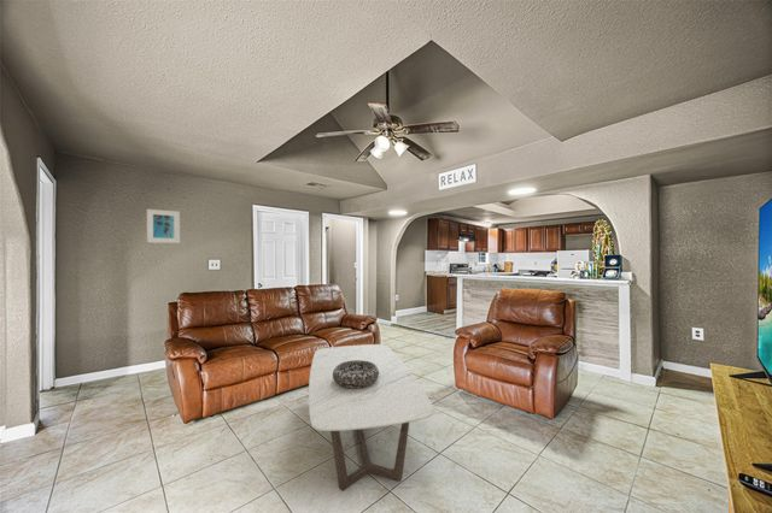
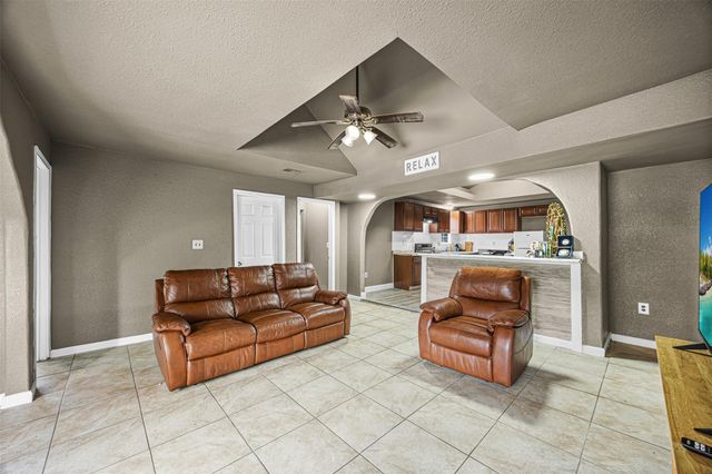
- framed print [146,208,181,244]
- coffee table [308,343,435,493]
- decorative bowl [333,360,379,388]
